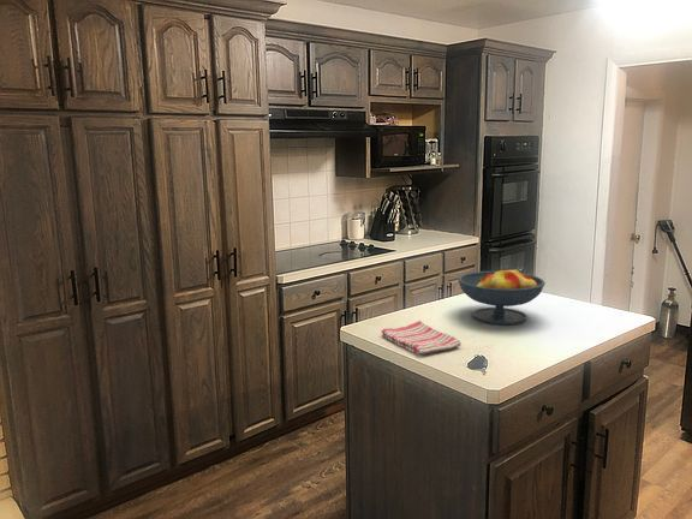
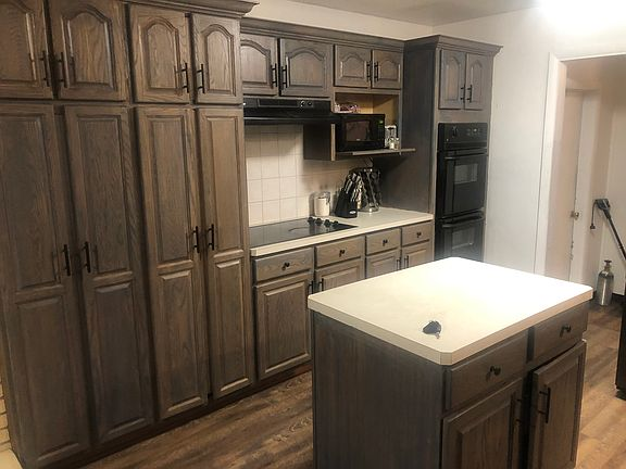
- fruit bowl [457,266,547,326]
- dish towel [381,320,463,356]
